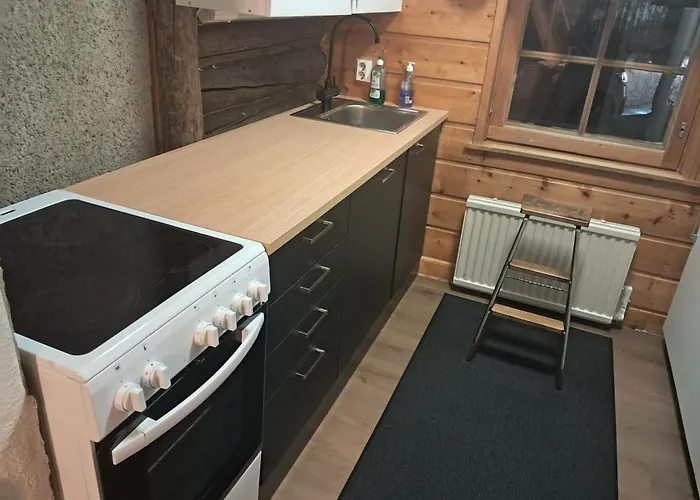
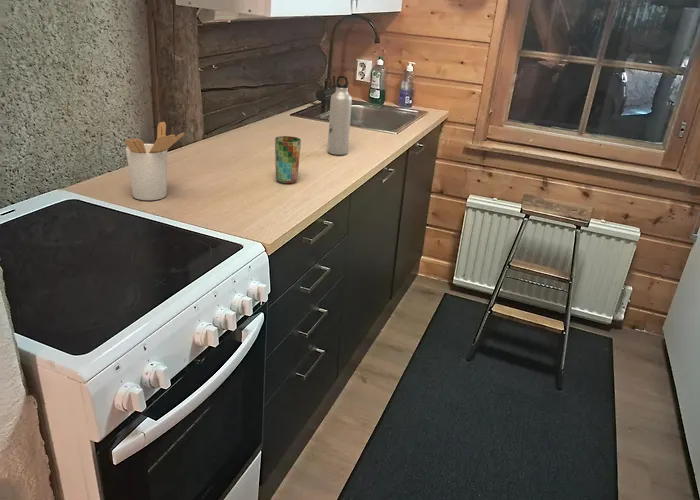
+ water bottle [326,75,353,156]
+ utensil holder [124,121,185,201]
+ cup [274,135,302,184]
